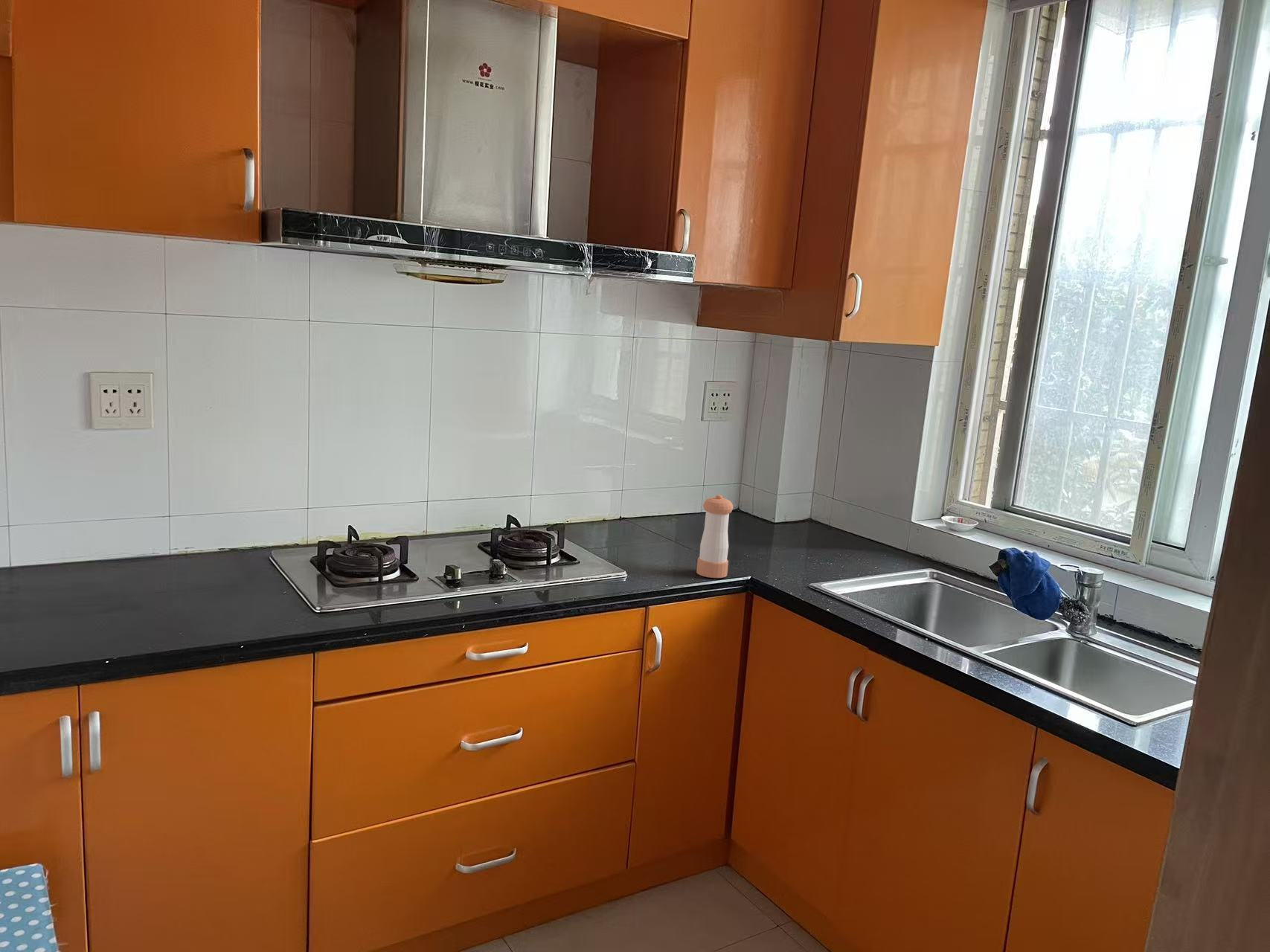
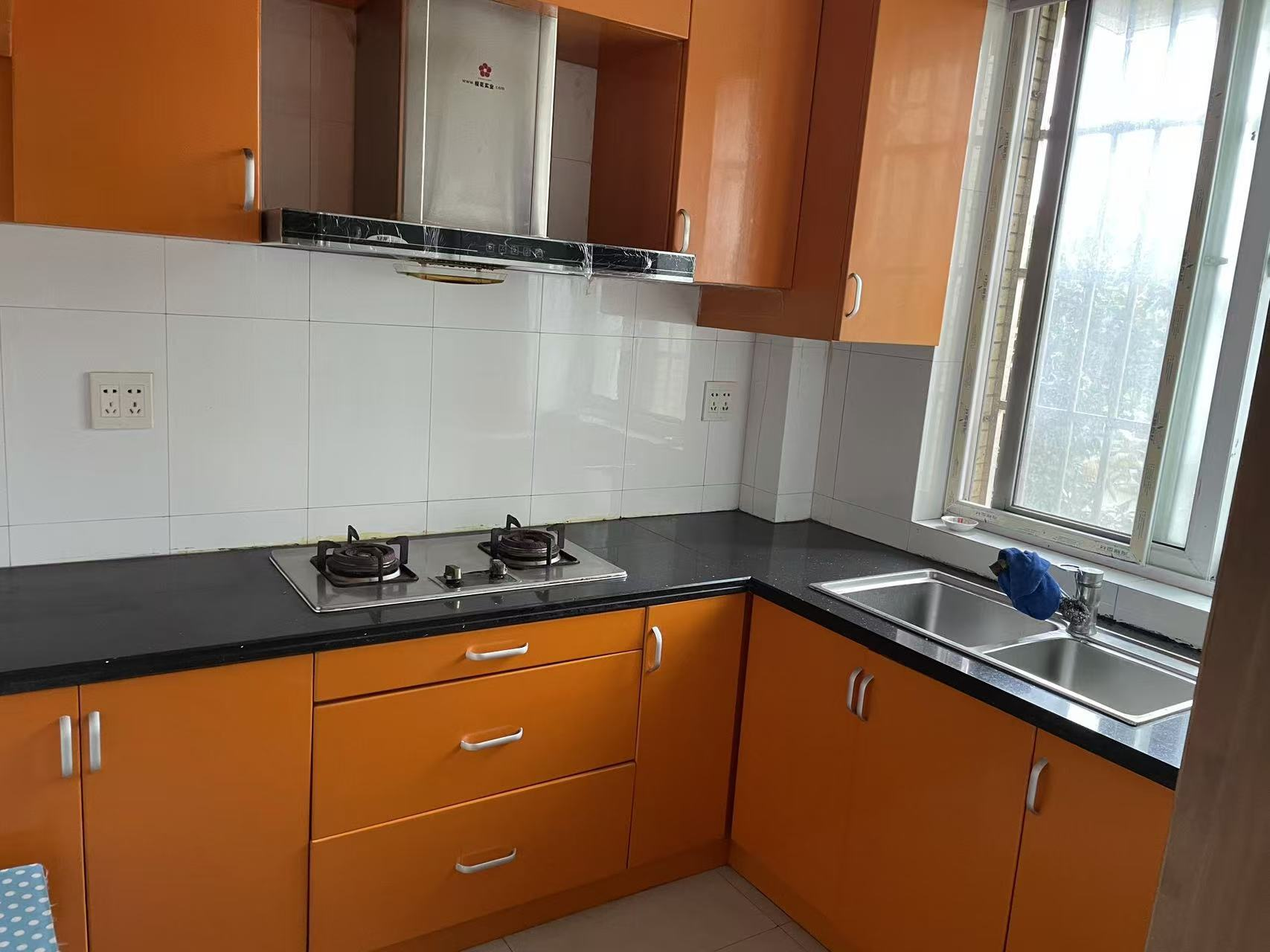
- pepper shaker [696,494,734,579]
